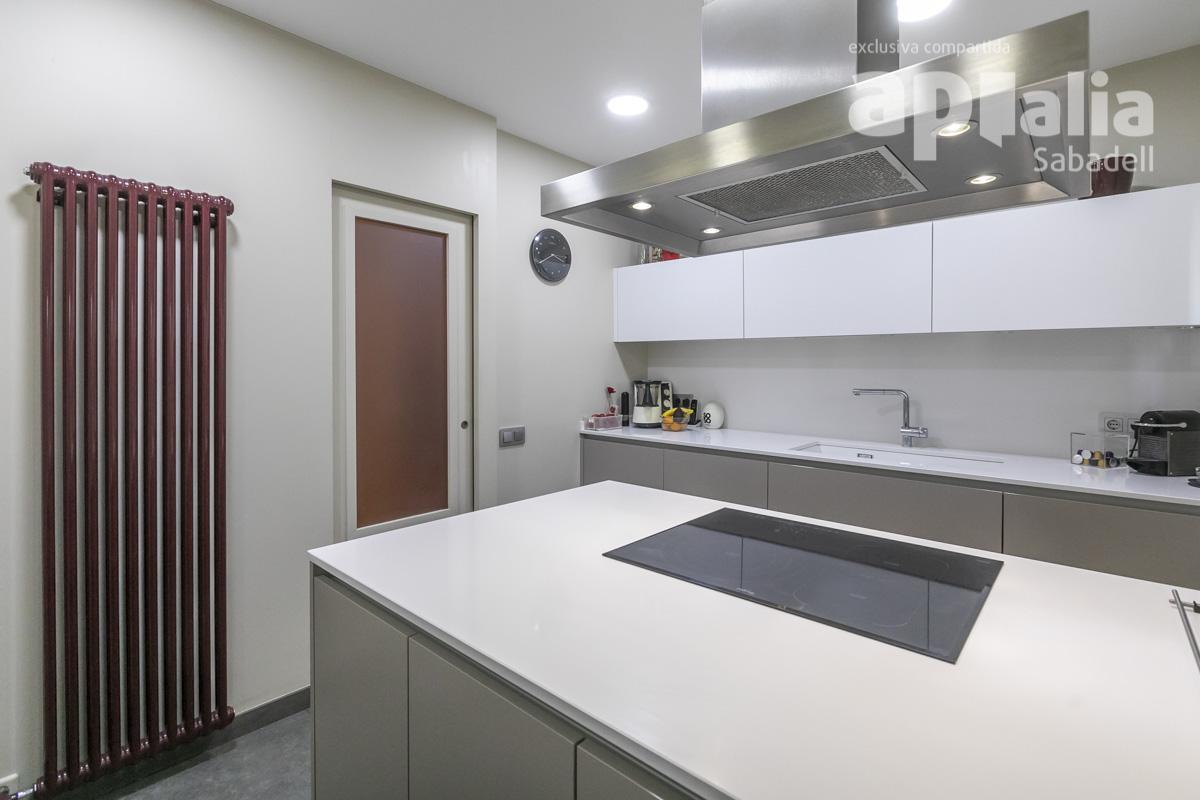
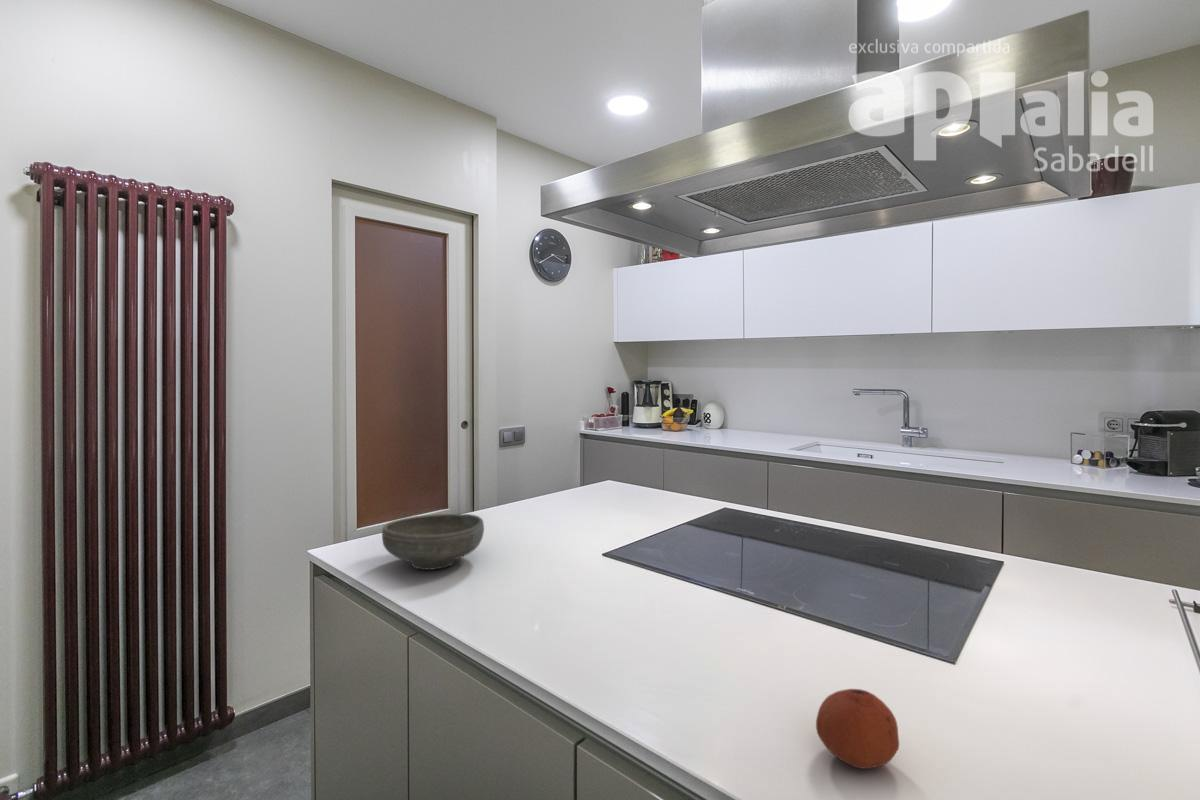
+ bowl [381,513,485,571]
+ fruit [815,688,900,770]
